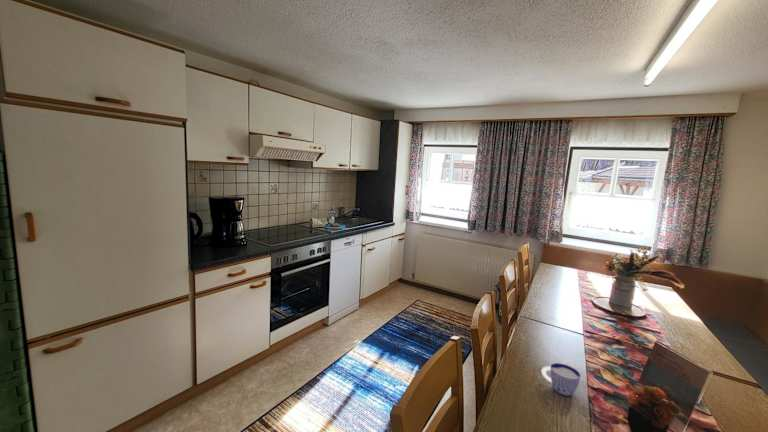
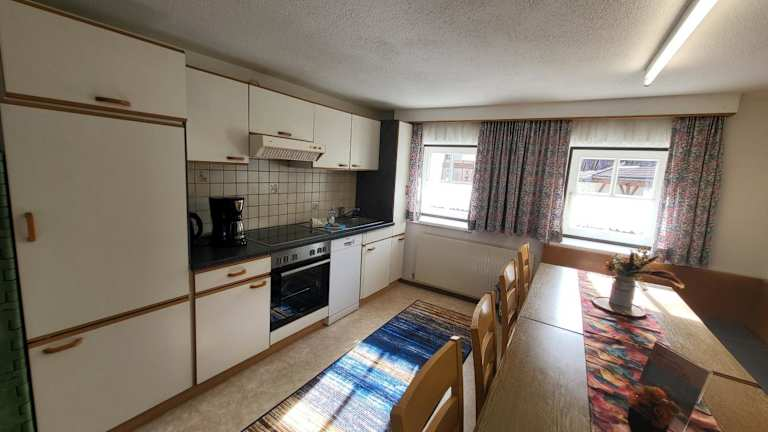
- cup [541,362,582,397]
